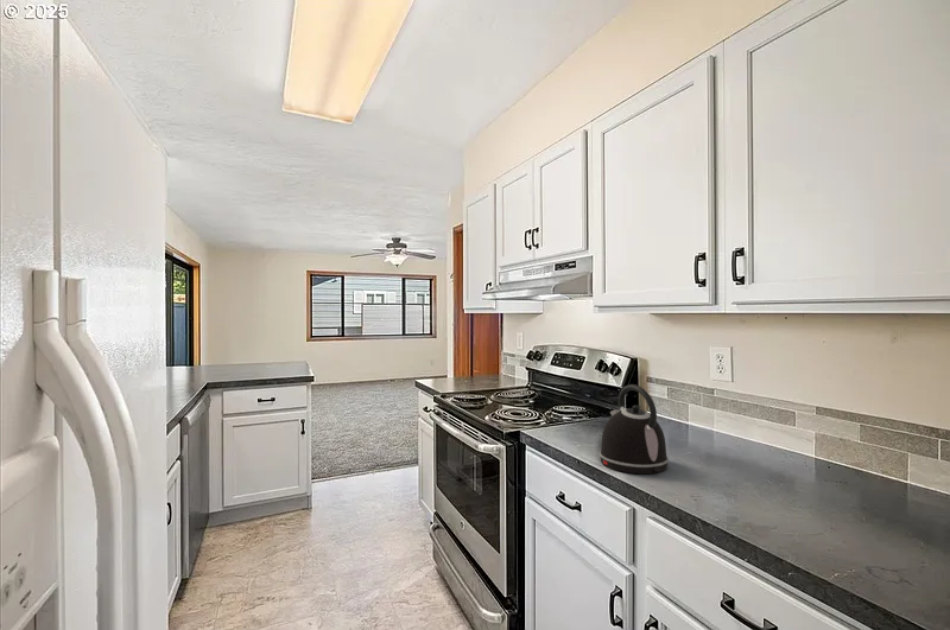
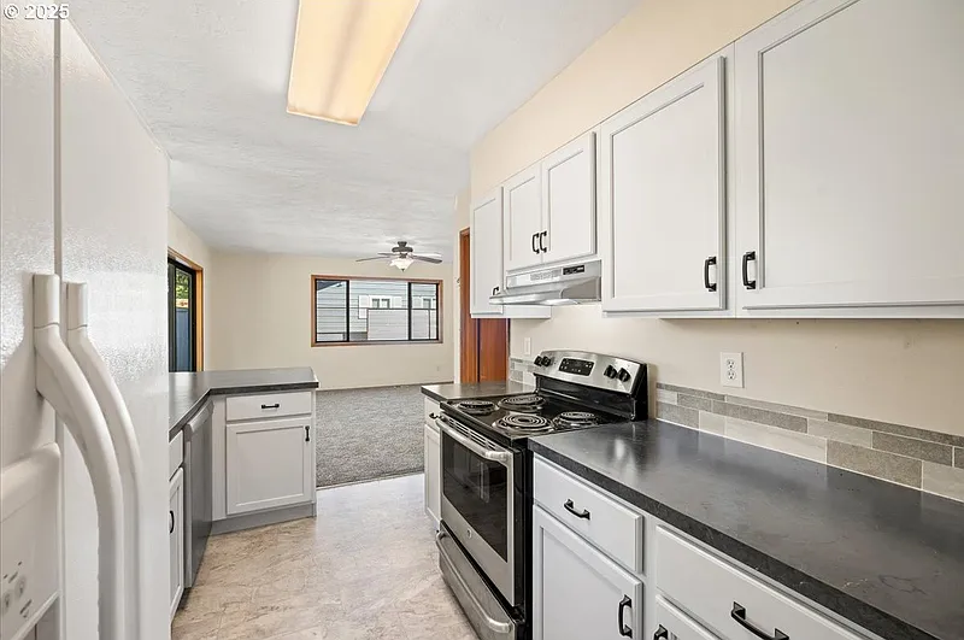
- kettle [598,383,670,475]
